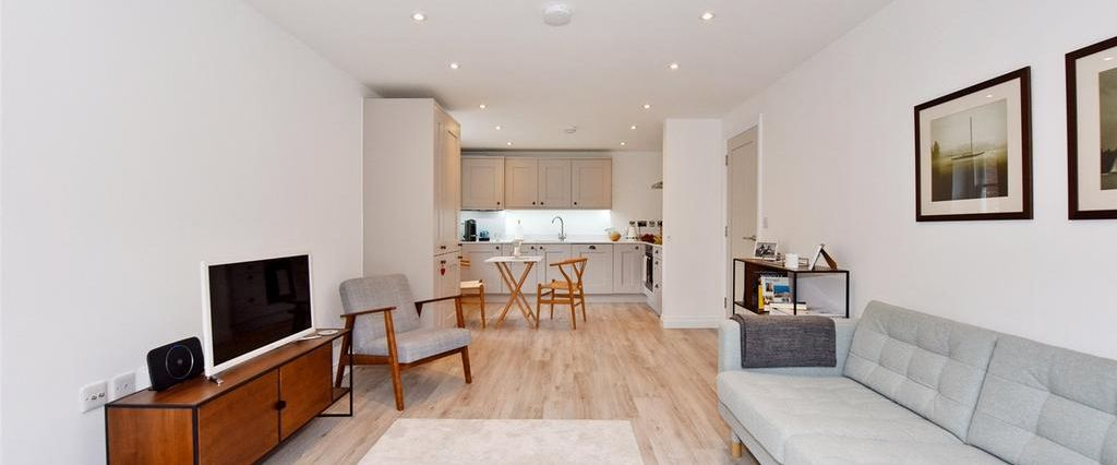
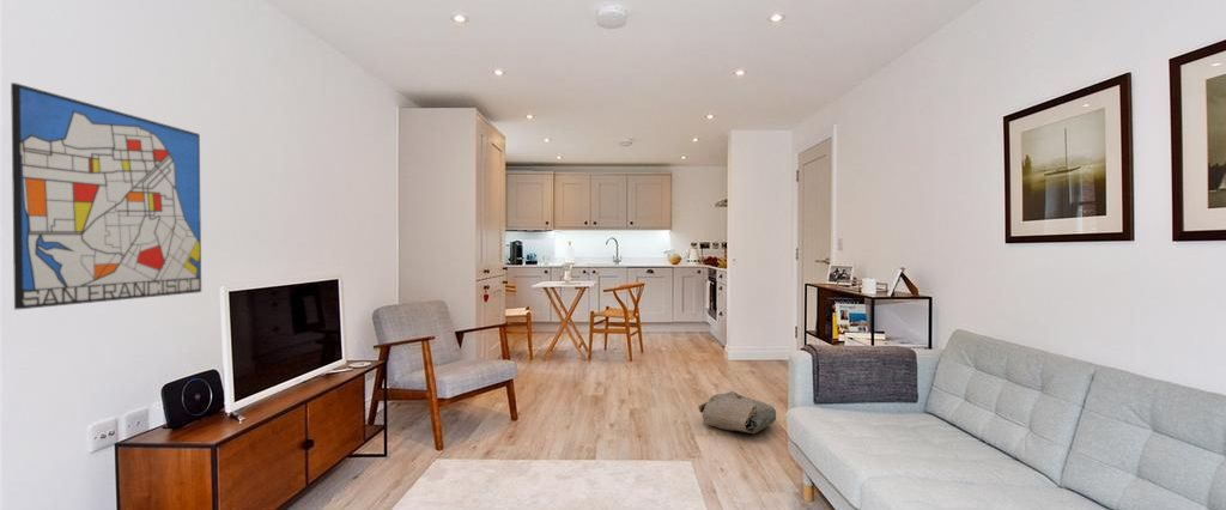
+ wall art [10,81,202,310]
+ bag [698,390,777,435]
